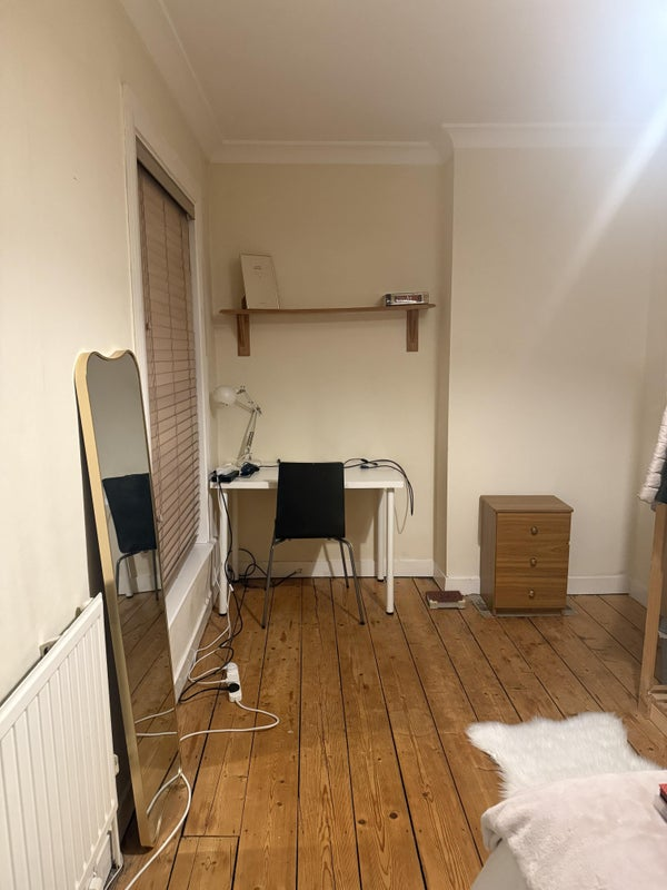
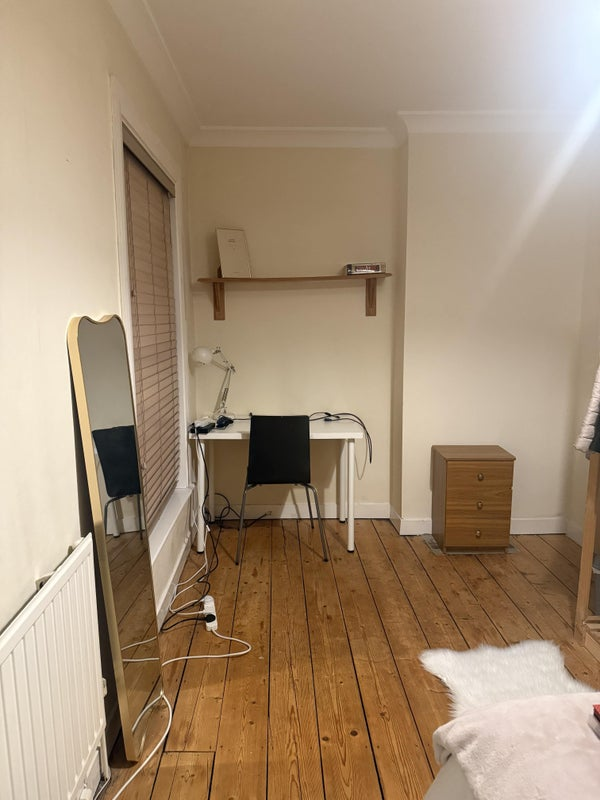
- book [425,590,466,610]
